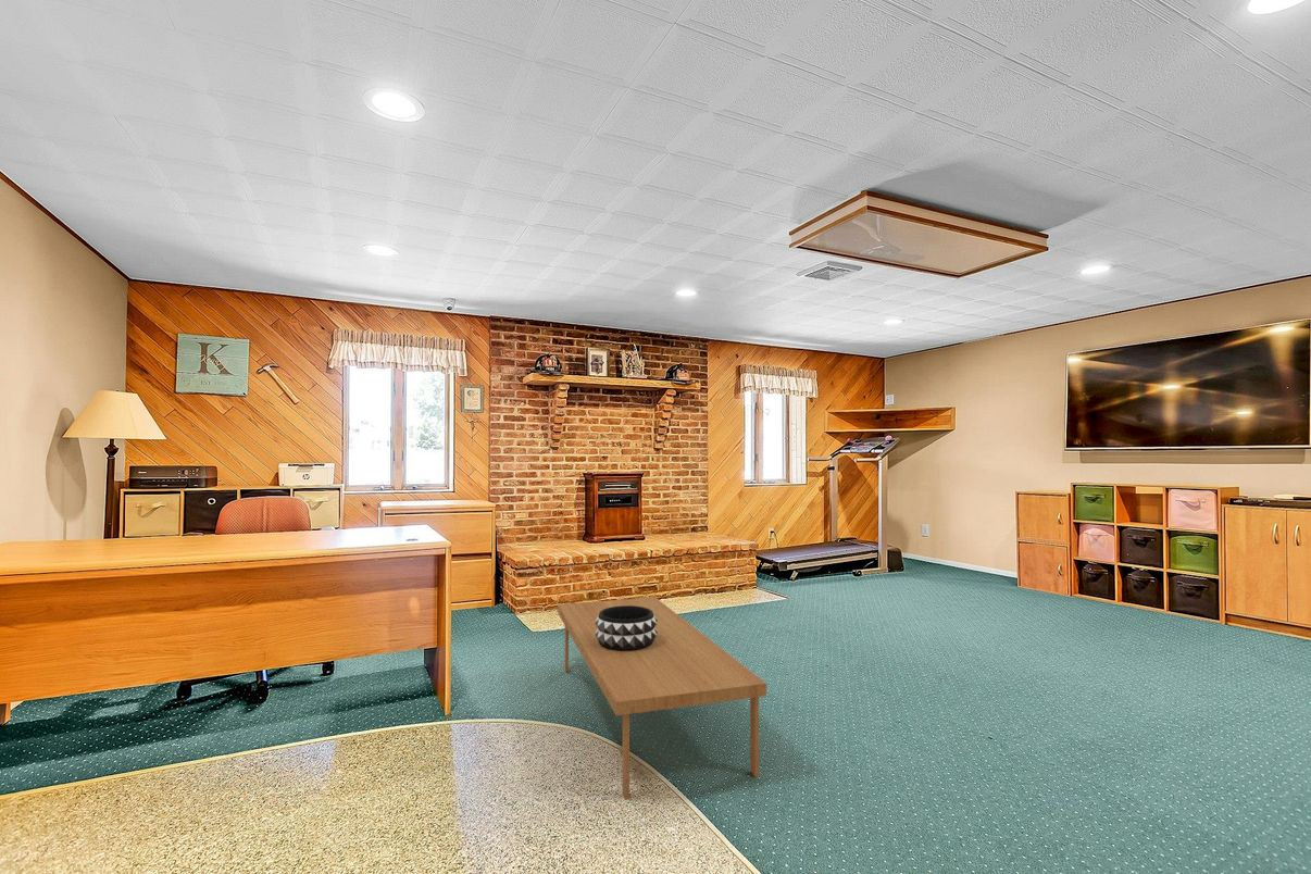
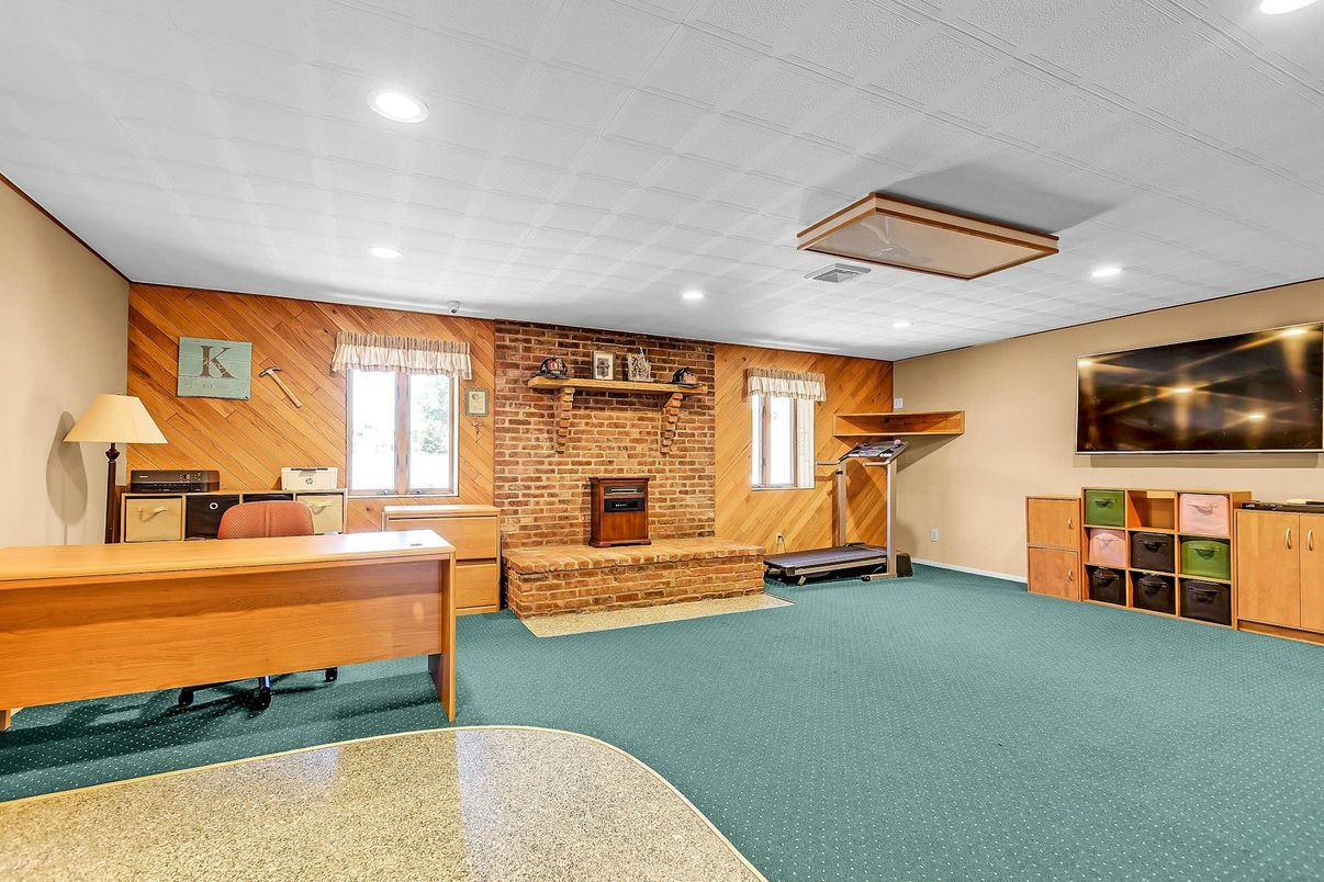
- decorative bowl [595,605,658,651]
- coffee table [557,597,767,800]
